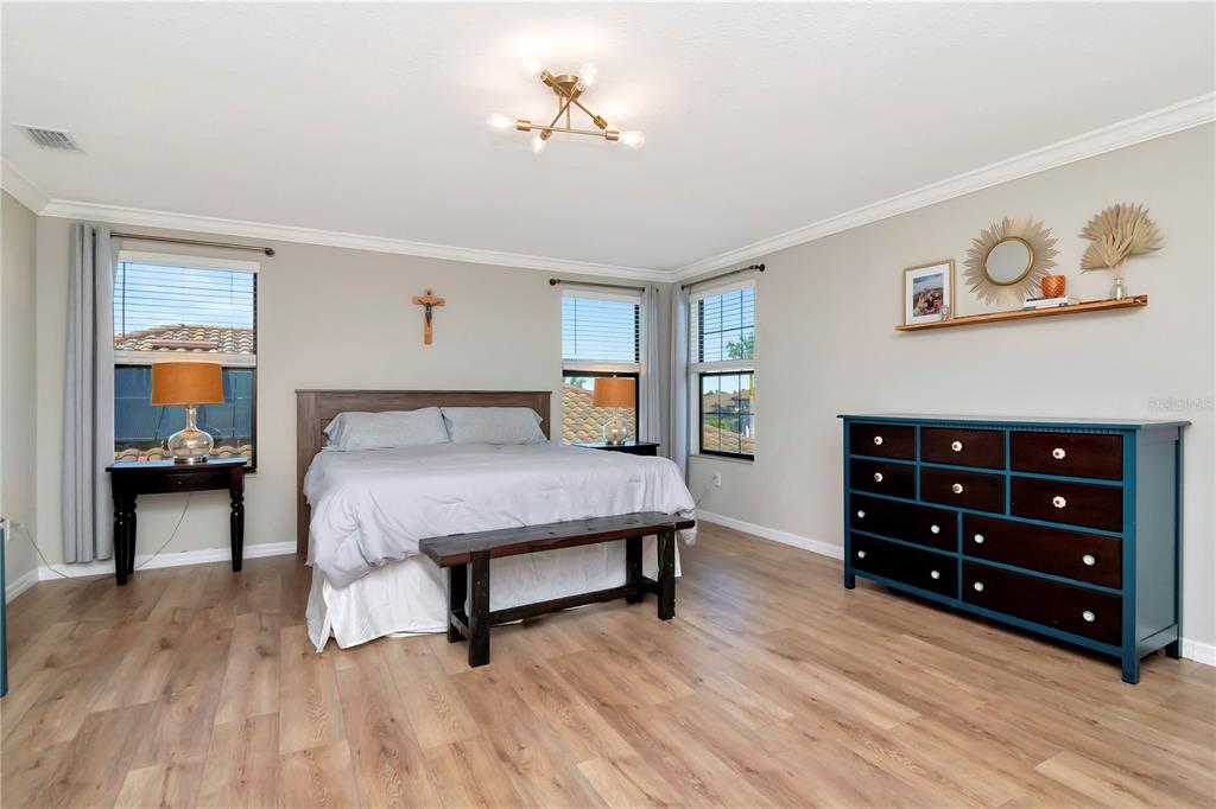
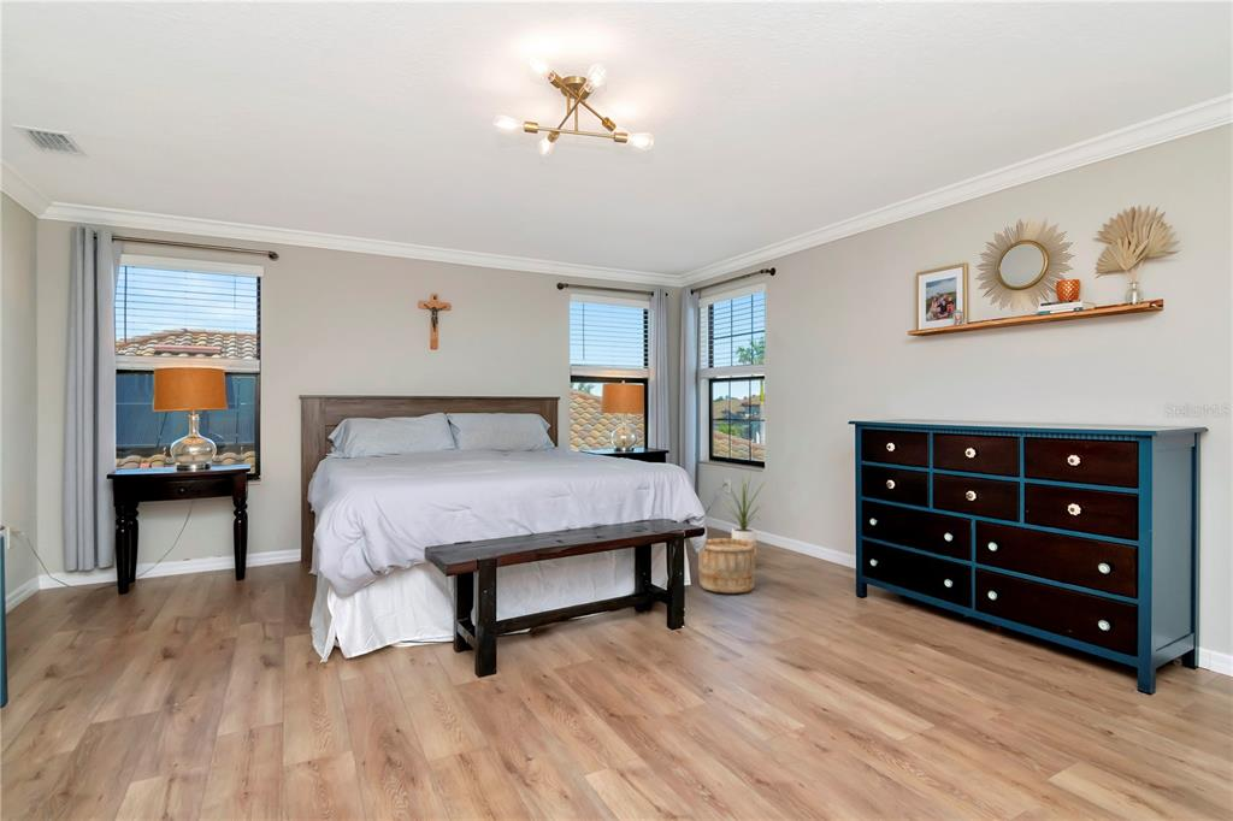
+ house plant [716,469,769,556]
+ wooden bucket [697,537,757,595]
